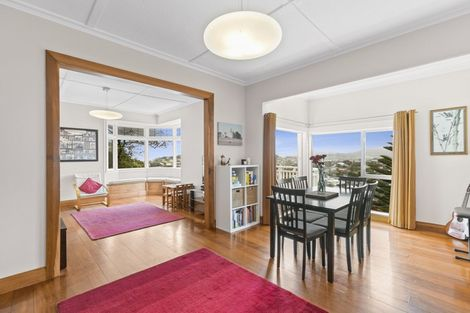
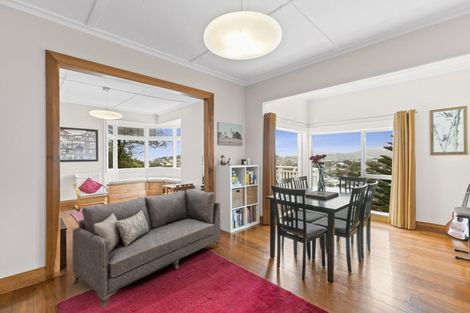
+ sofa [72,189,221,309]
